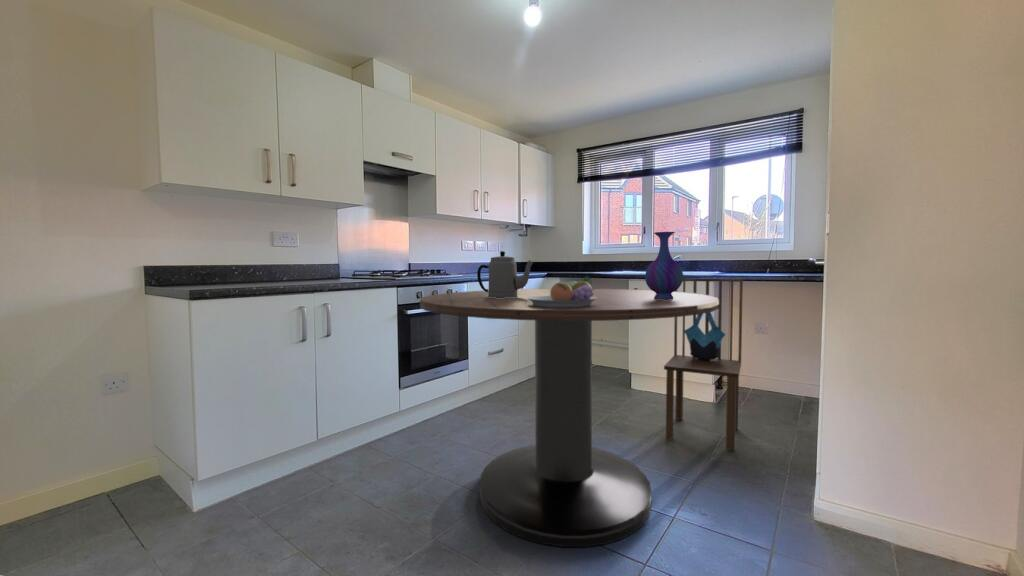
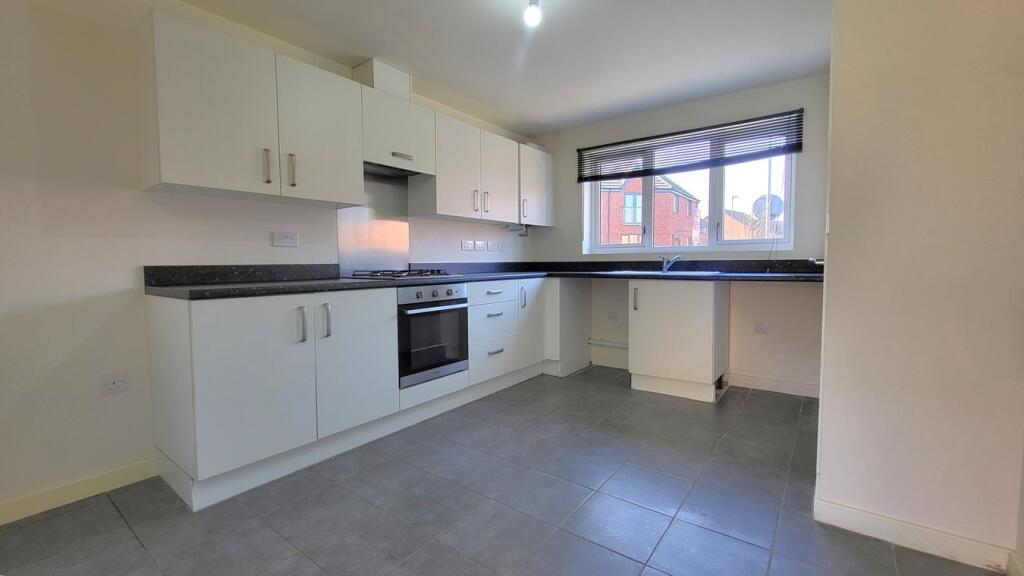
- dining chair [663,278,744,451]
- tote bag [684,312,727,360]
- dining table [419,288,719,548]
- teapot [476,250,534,298]
- vase [644,231,684,300]
- fruit bowl [527,276,597,307]
